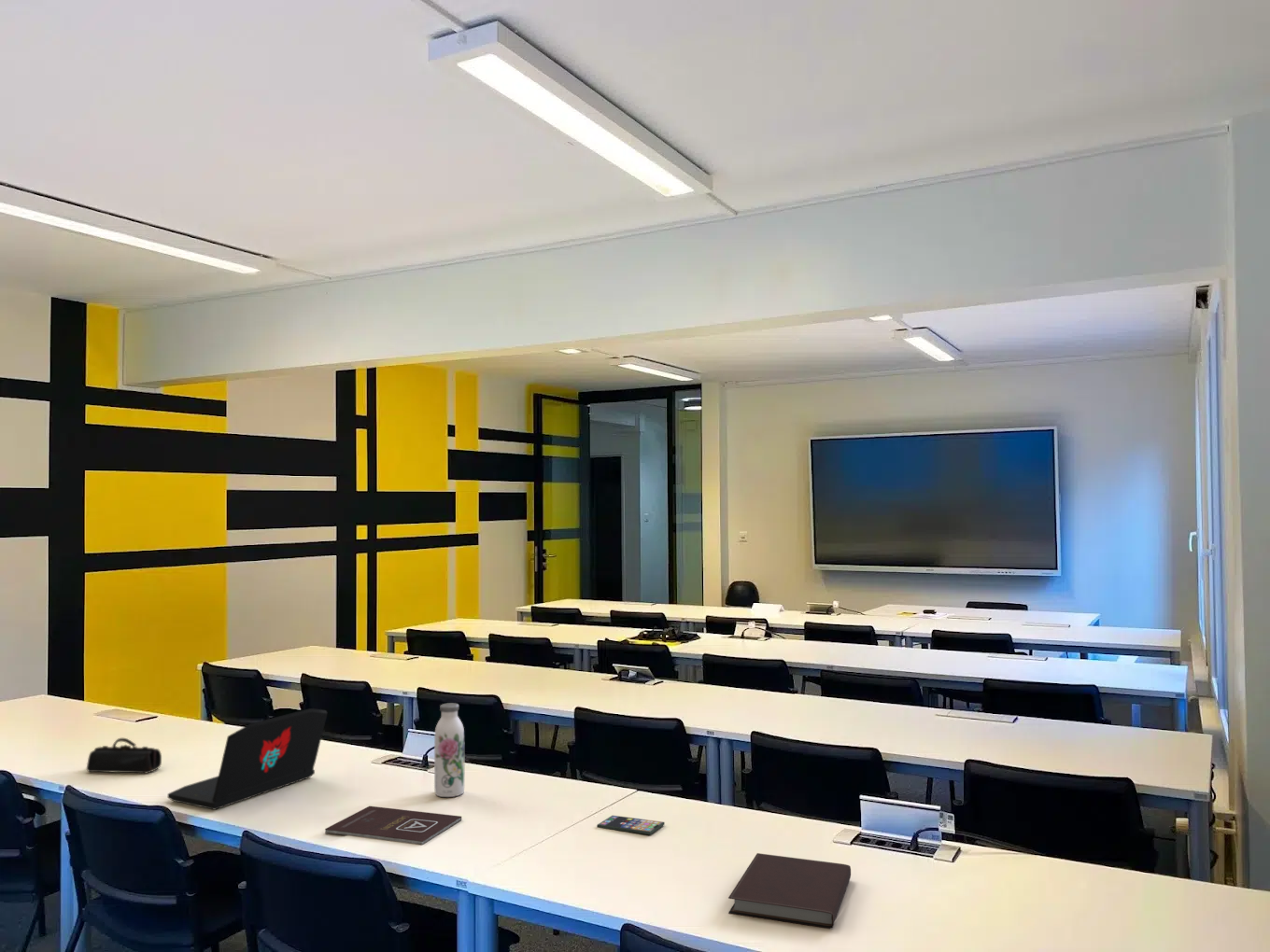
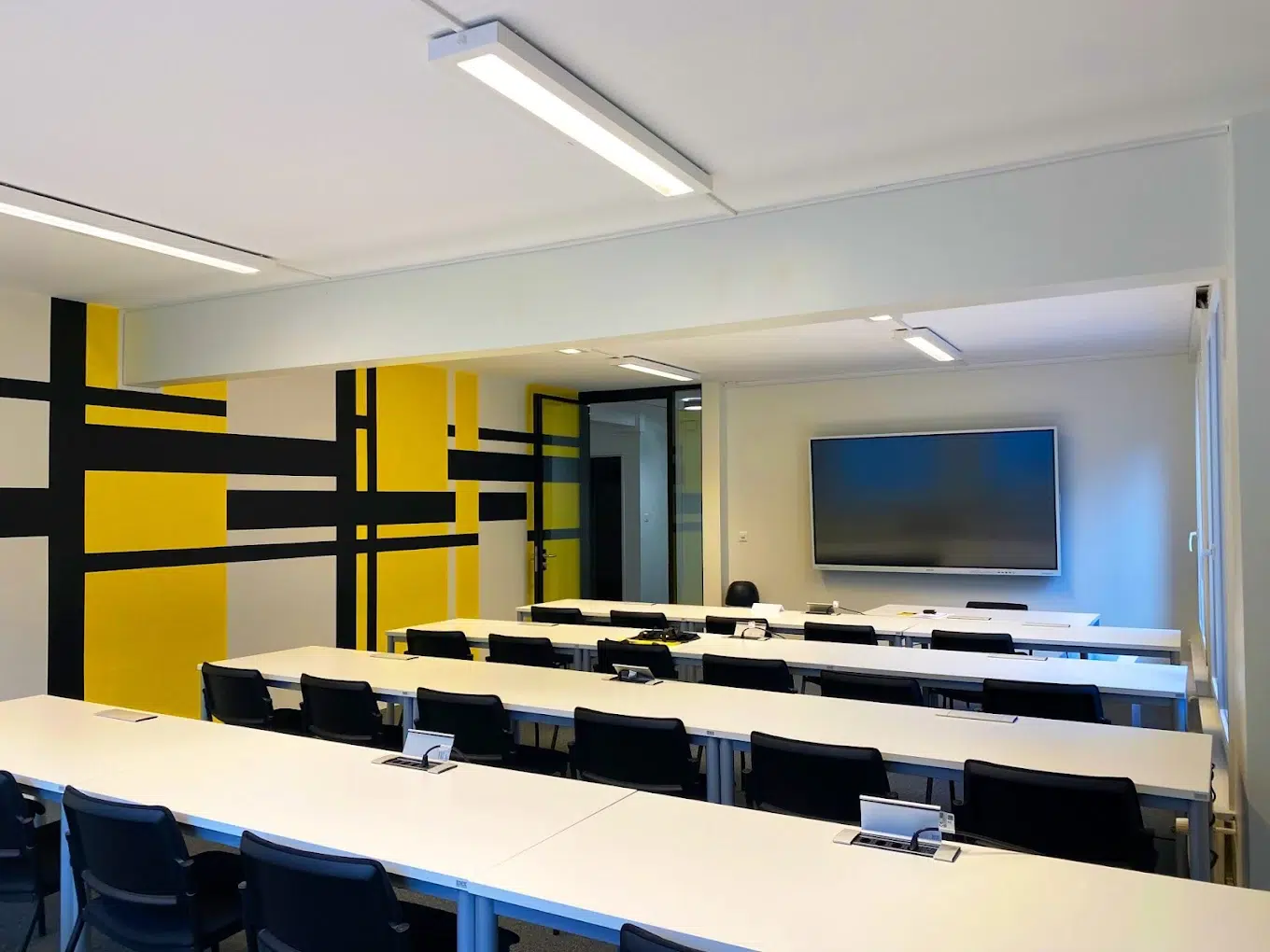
- water bottle [433,702,465,798]
- notebook [727,852,852,929]
- book [324,805,462,846]
- smartphone [596,815,666,835]
- laptop [167,707,329,811]
- pencil case [85,737,162,775]
